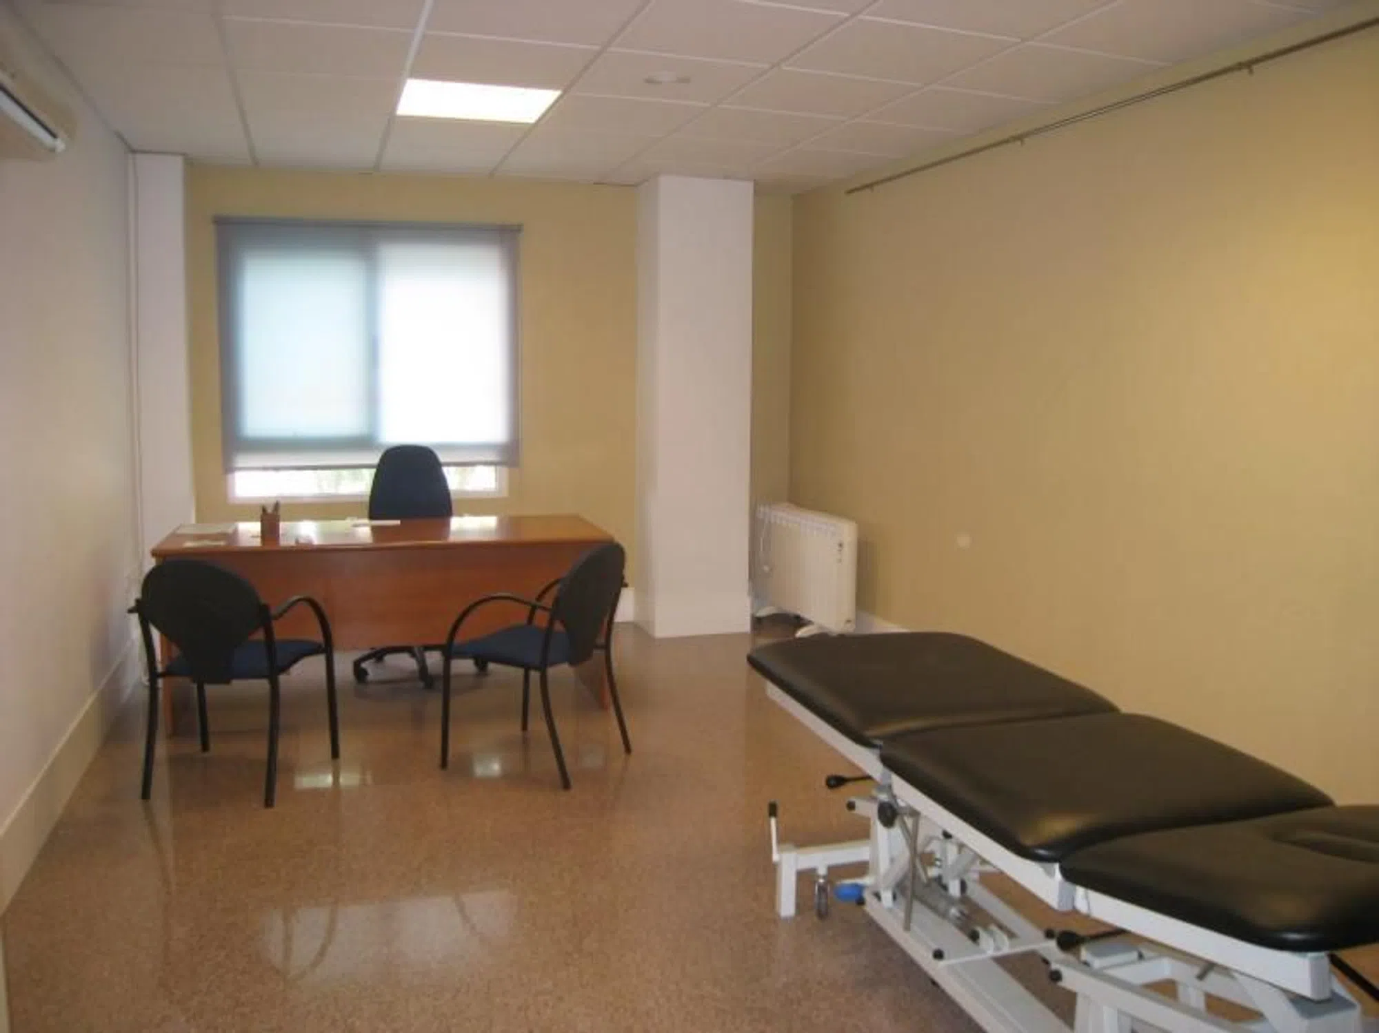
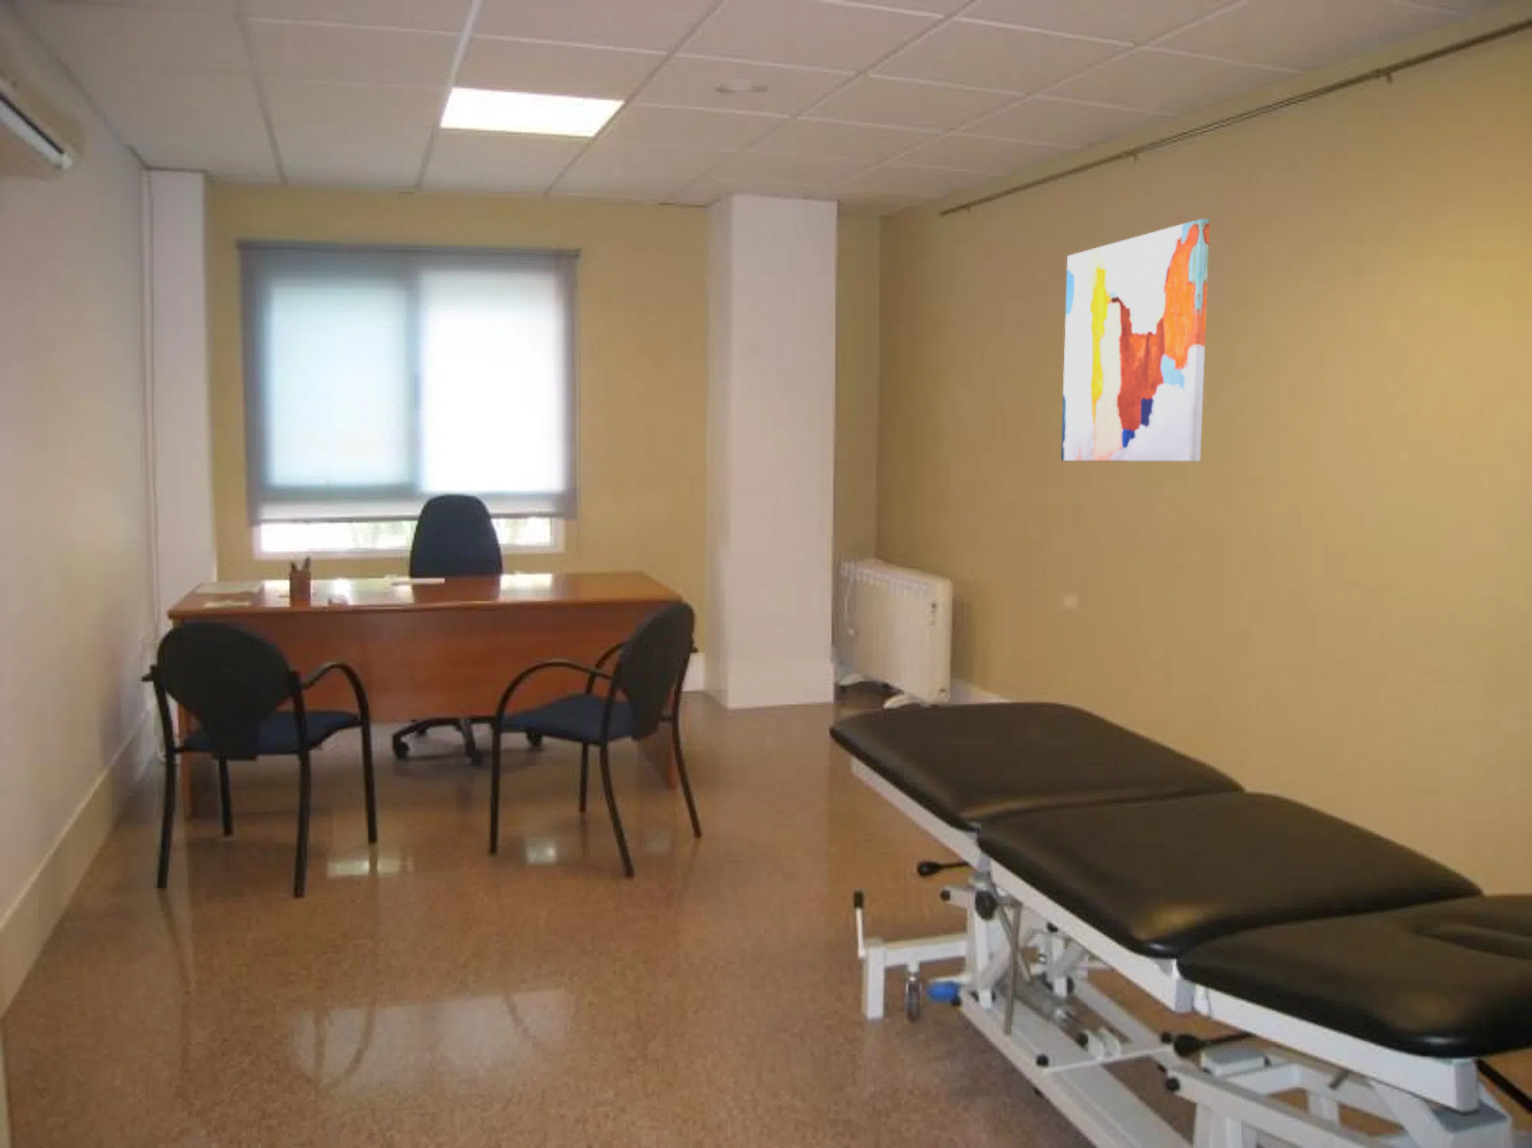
+ wall art [1060,218,1211,462]
